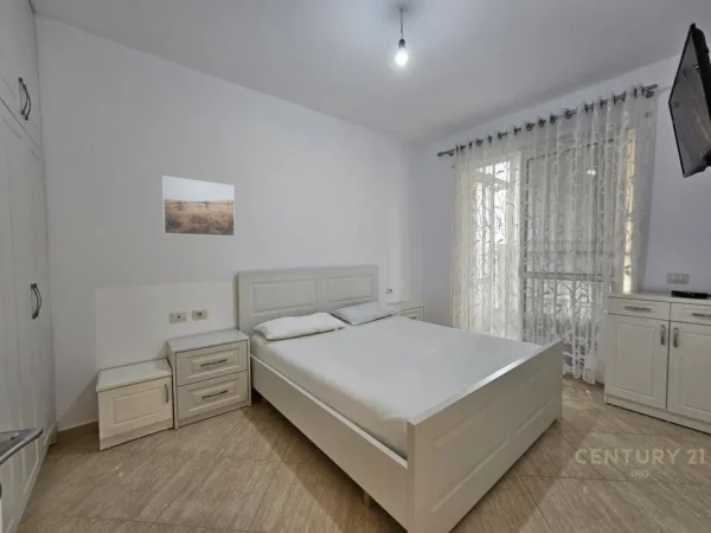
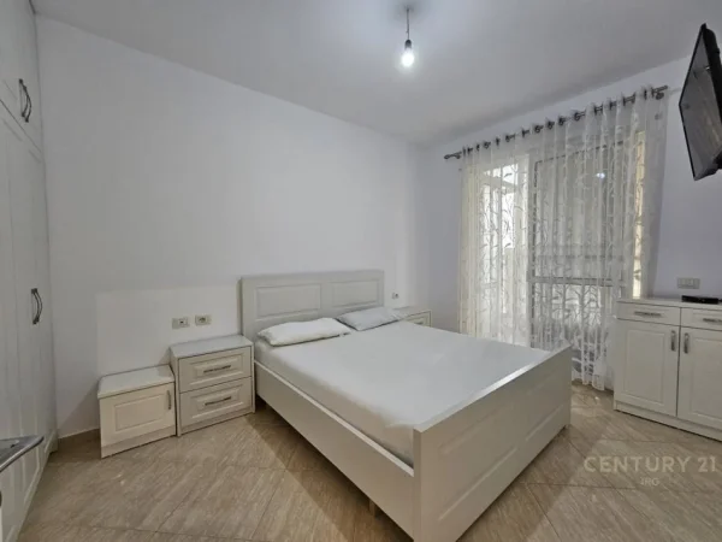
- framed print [161,175,236,238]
